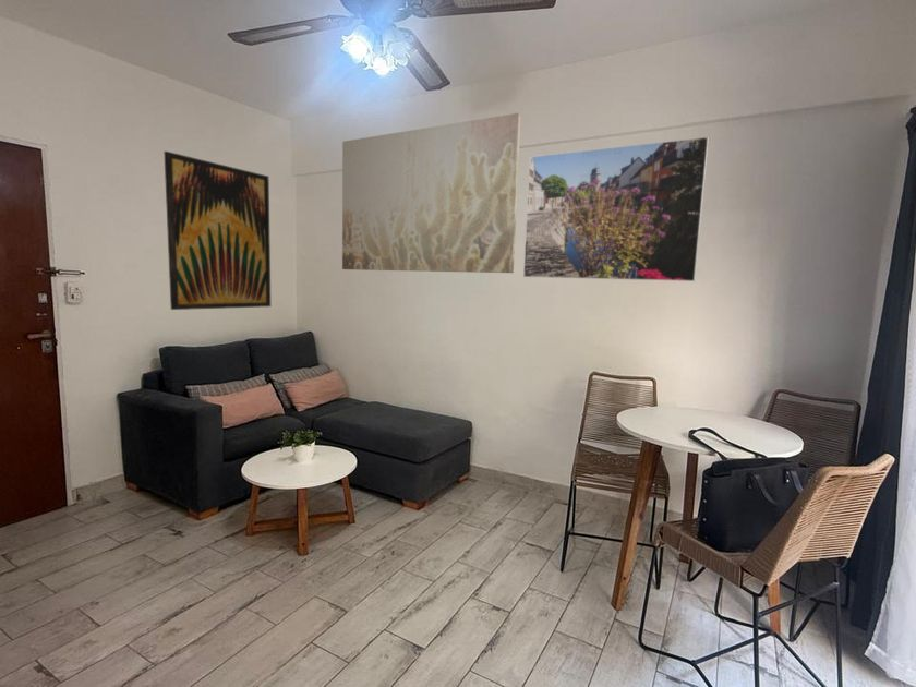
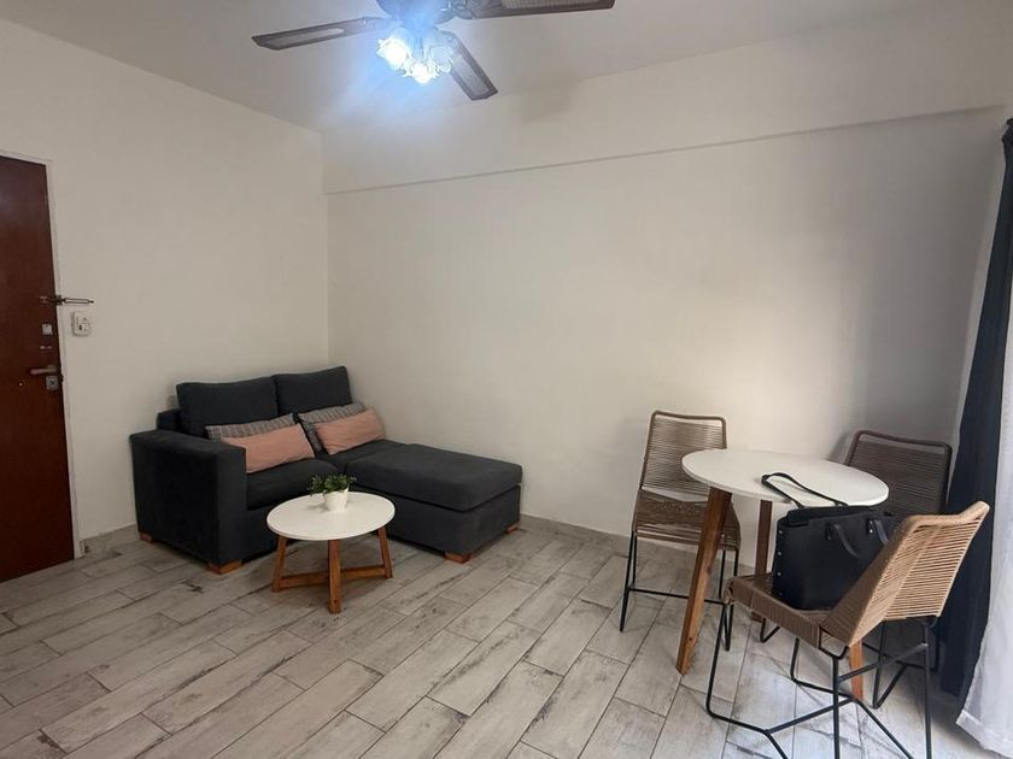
- wall art [162,150,272,311]
- wall art [341,112,522,274]
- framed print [522,136,710,282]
